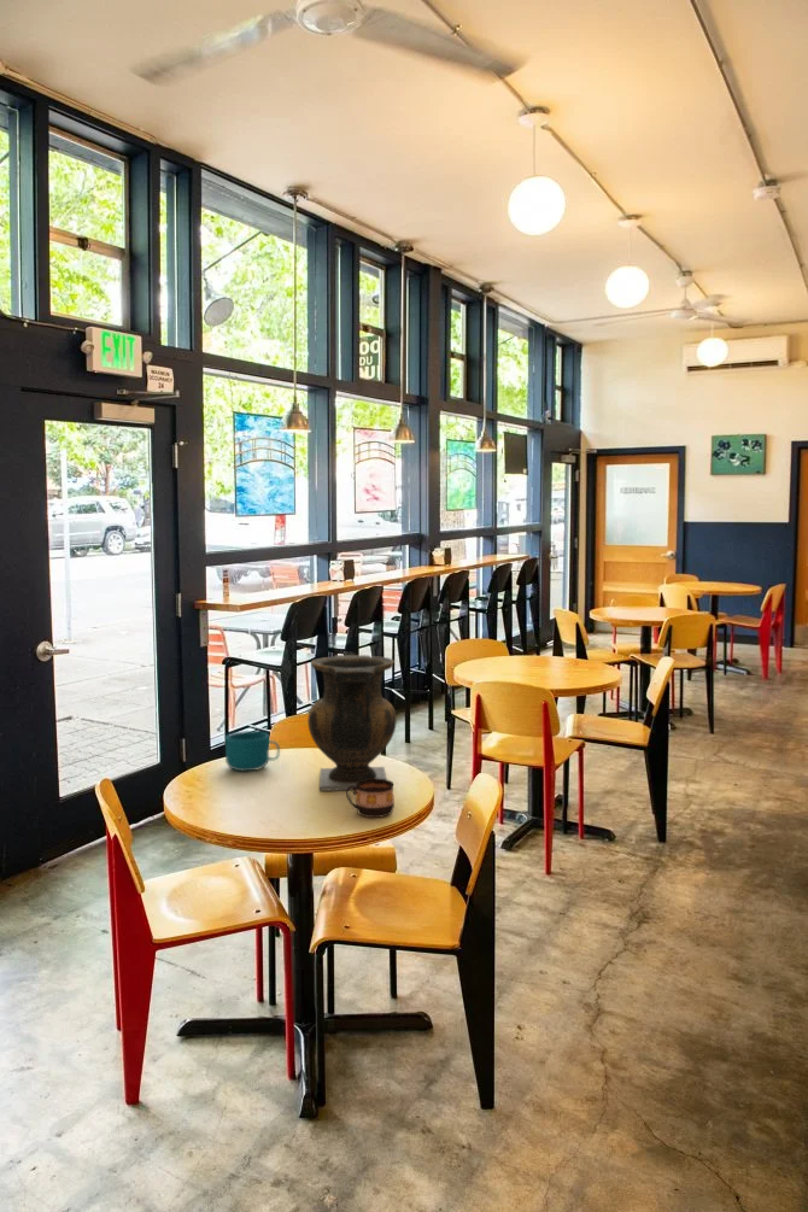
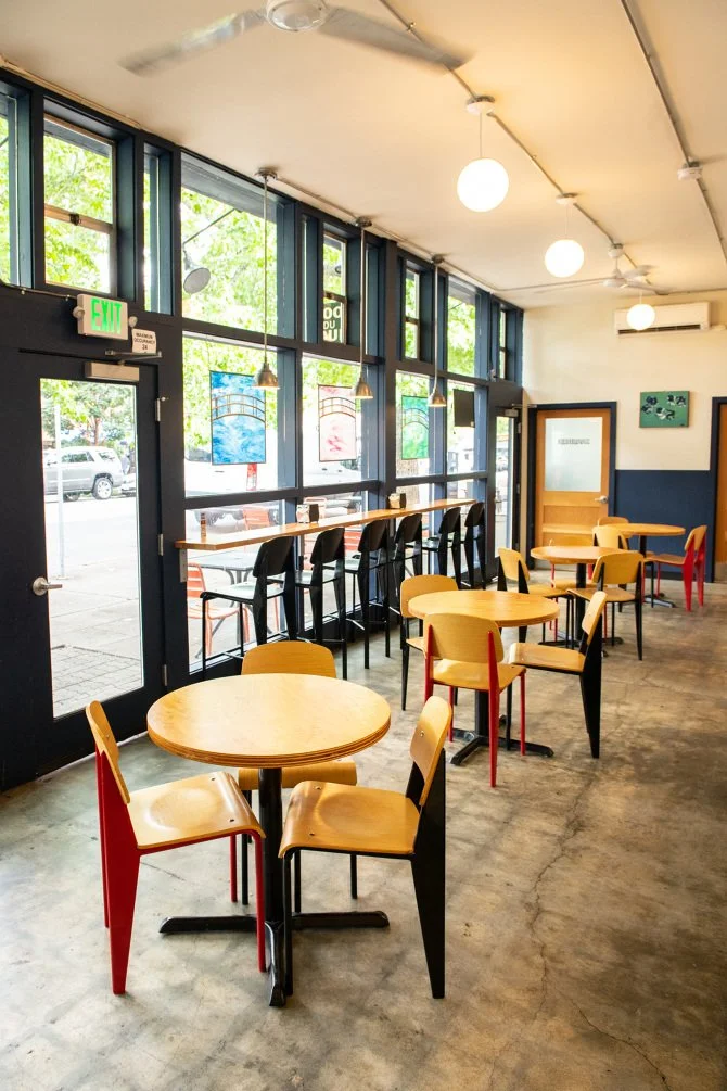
- vase [306,654,397,792]
- cup [224,730,281,773]
- cup [345,779,396,819]
